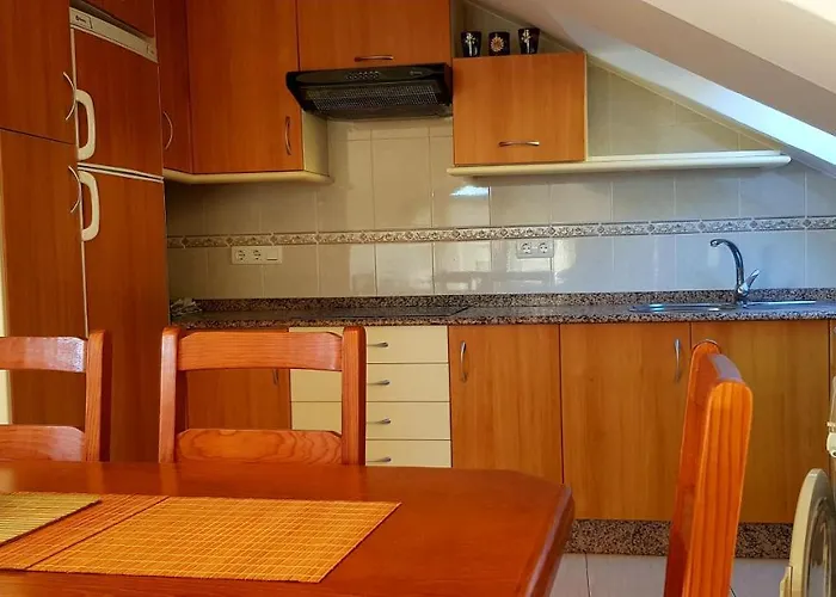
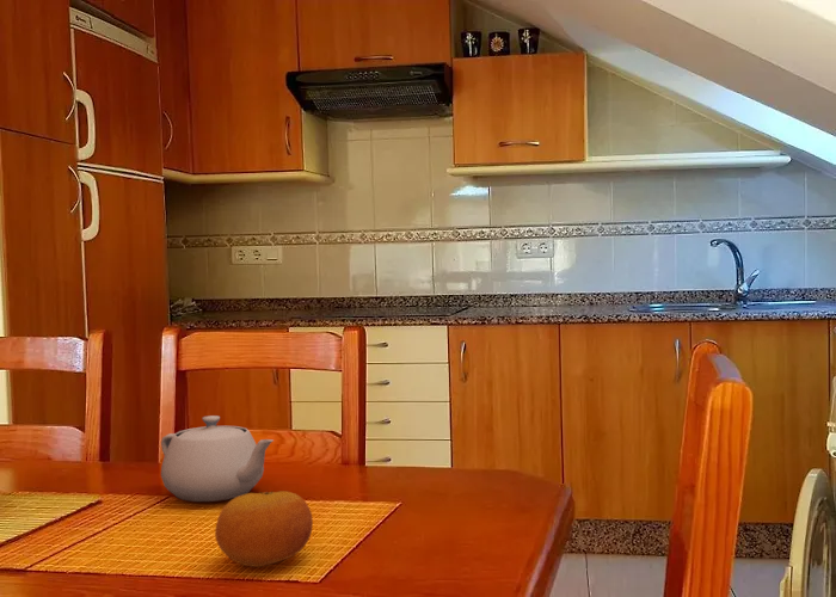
+ fruit [214,491,314,568]
+ teapot [160,414,275,503]
